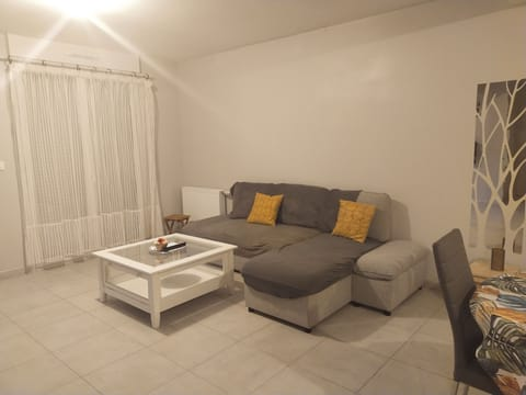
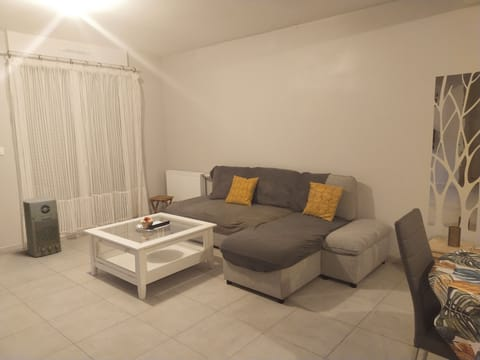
+ air purifier [22,196,62,258]
